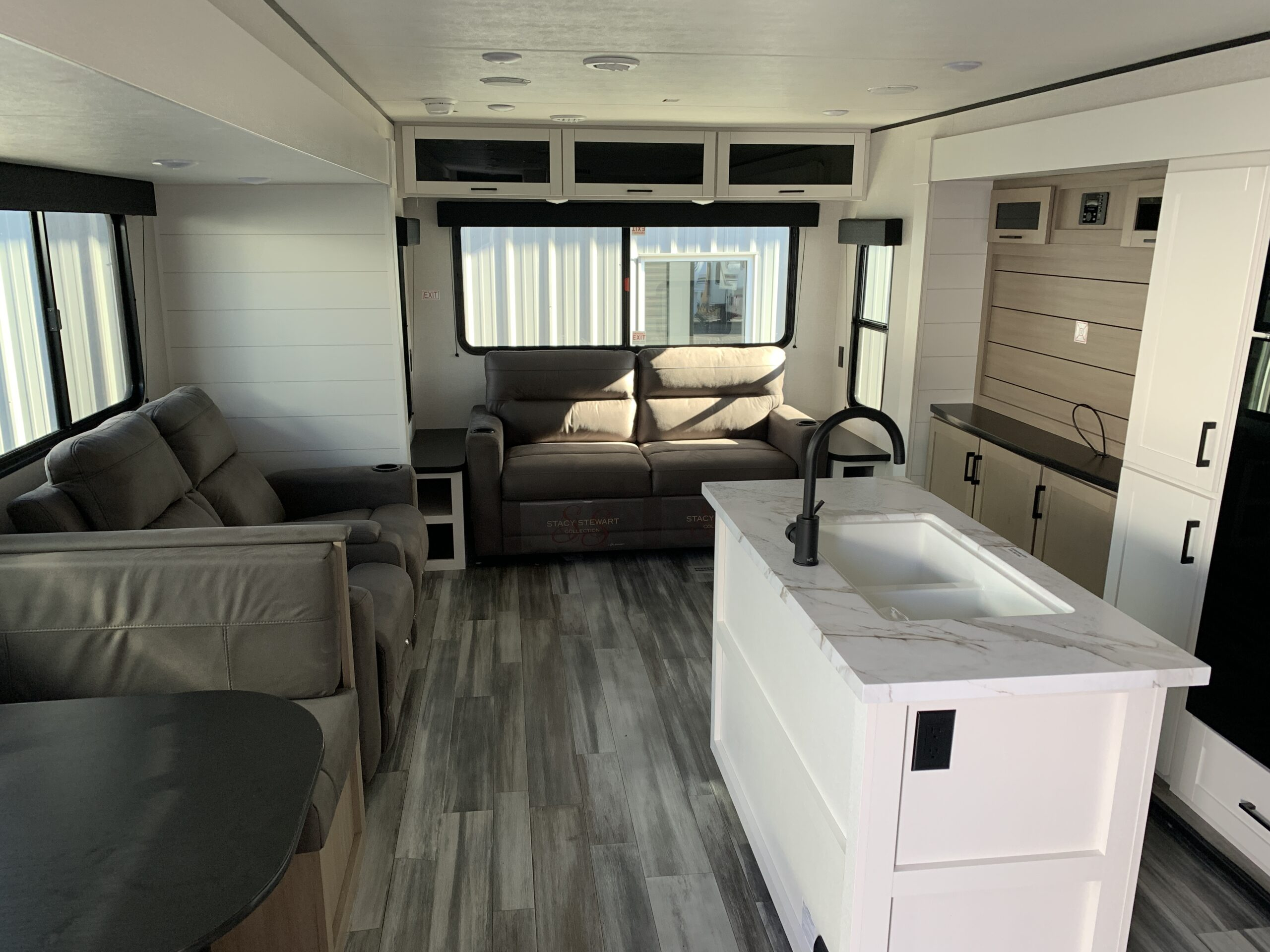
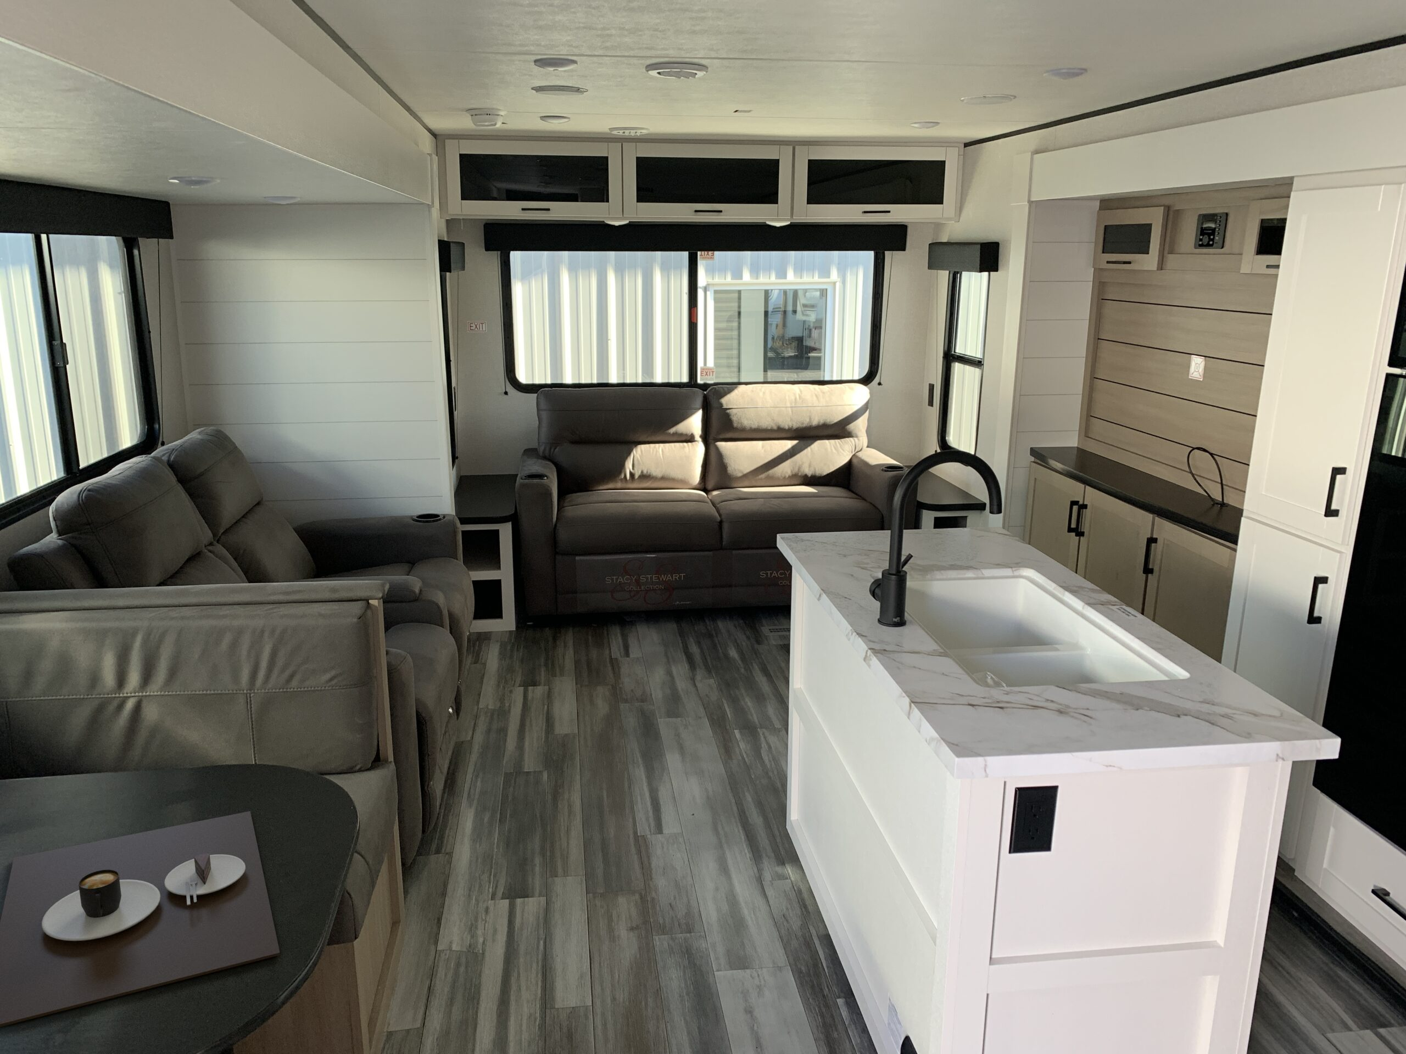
+ place mat [0,810,281,1027]
